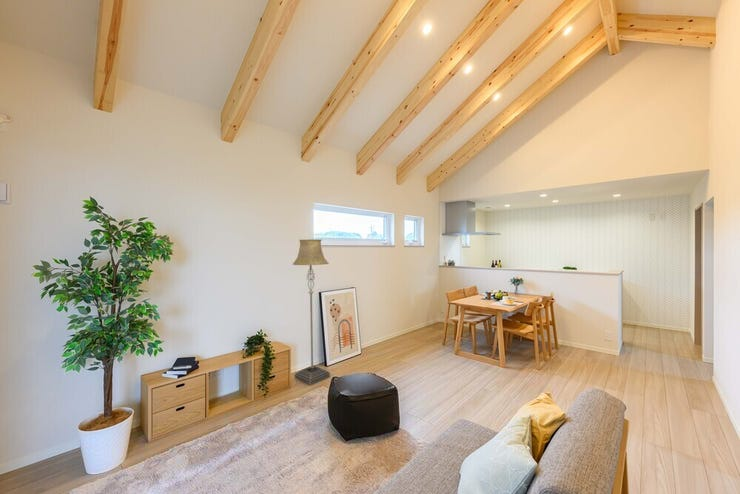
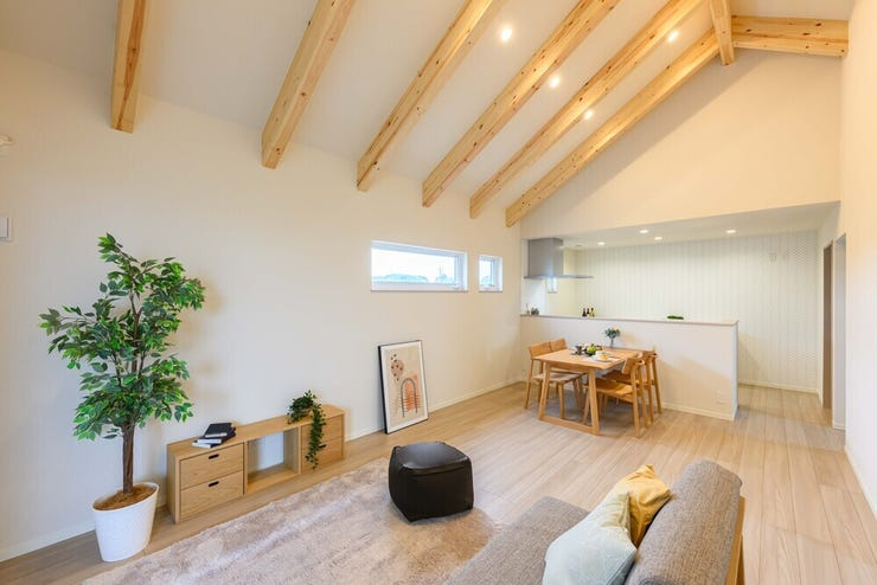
- floor lamp [292,238,331,386]
